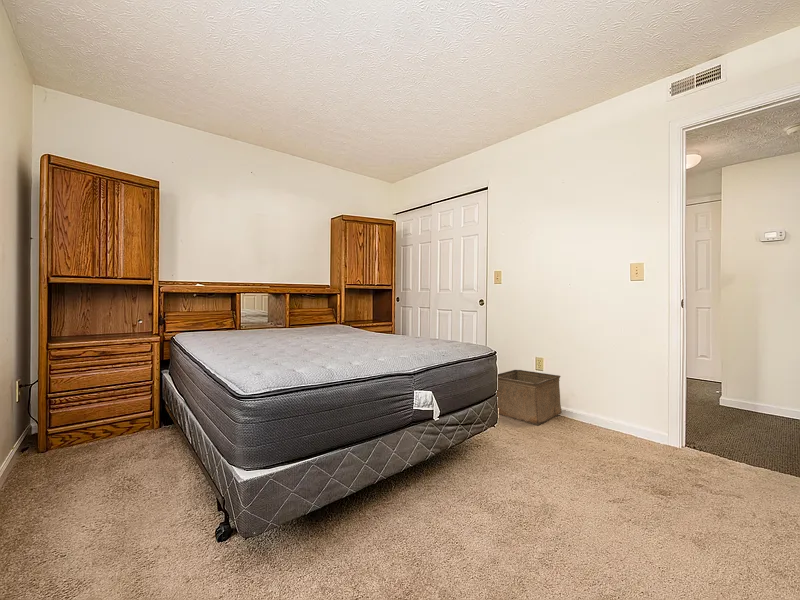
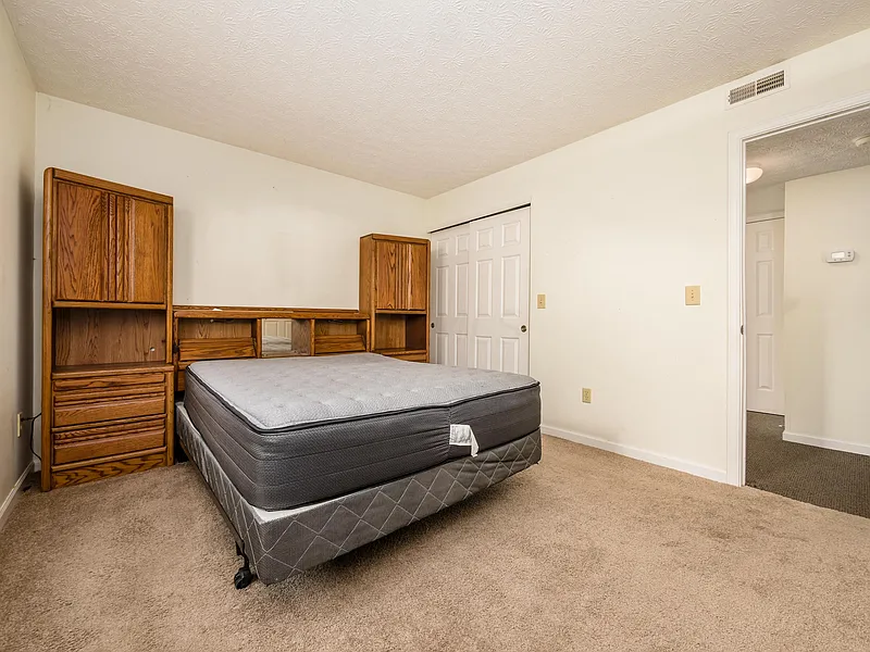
- storage bin [497,369,563,426]
